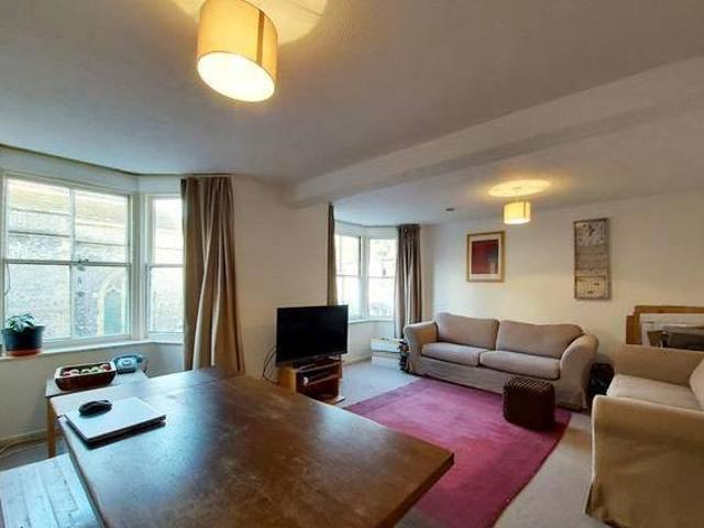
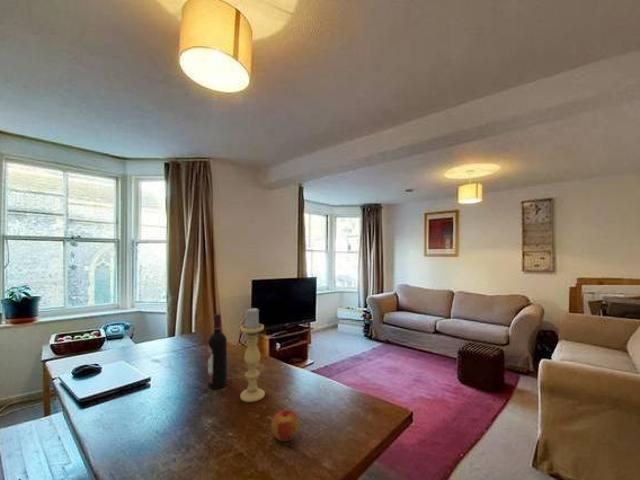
+ wine bottle [207,313,228,390]
+ apple [270,409,301,442]
+ candle holder [239,306,266,403]
